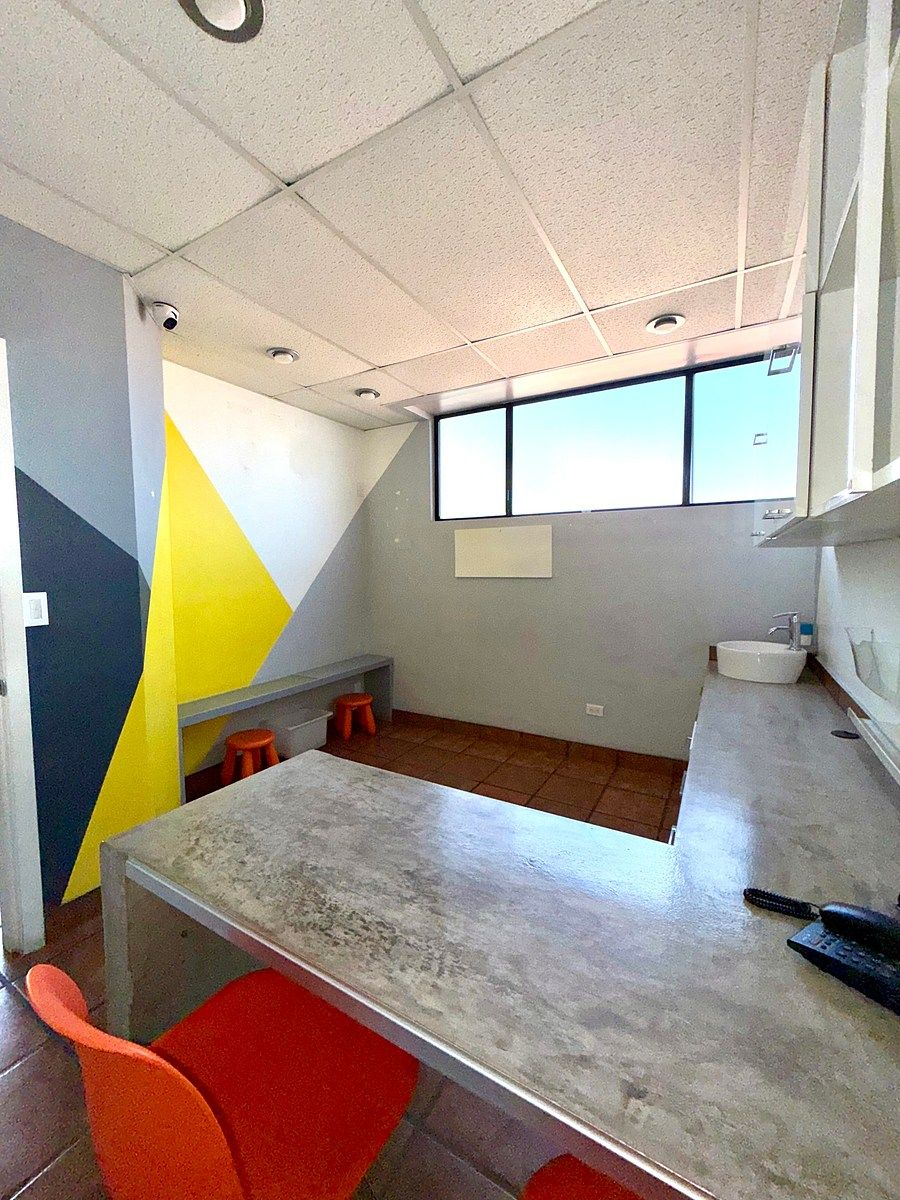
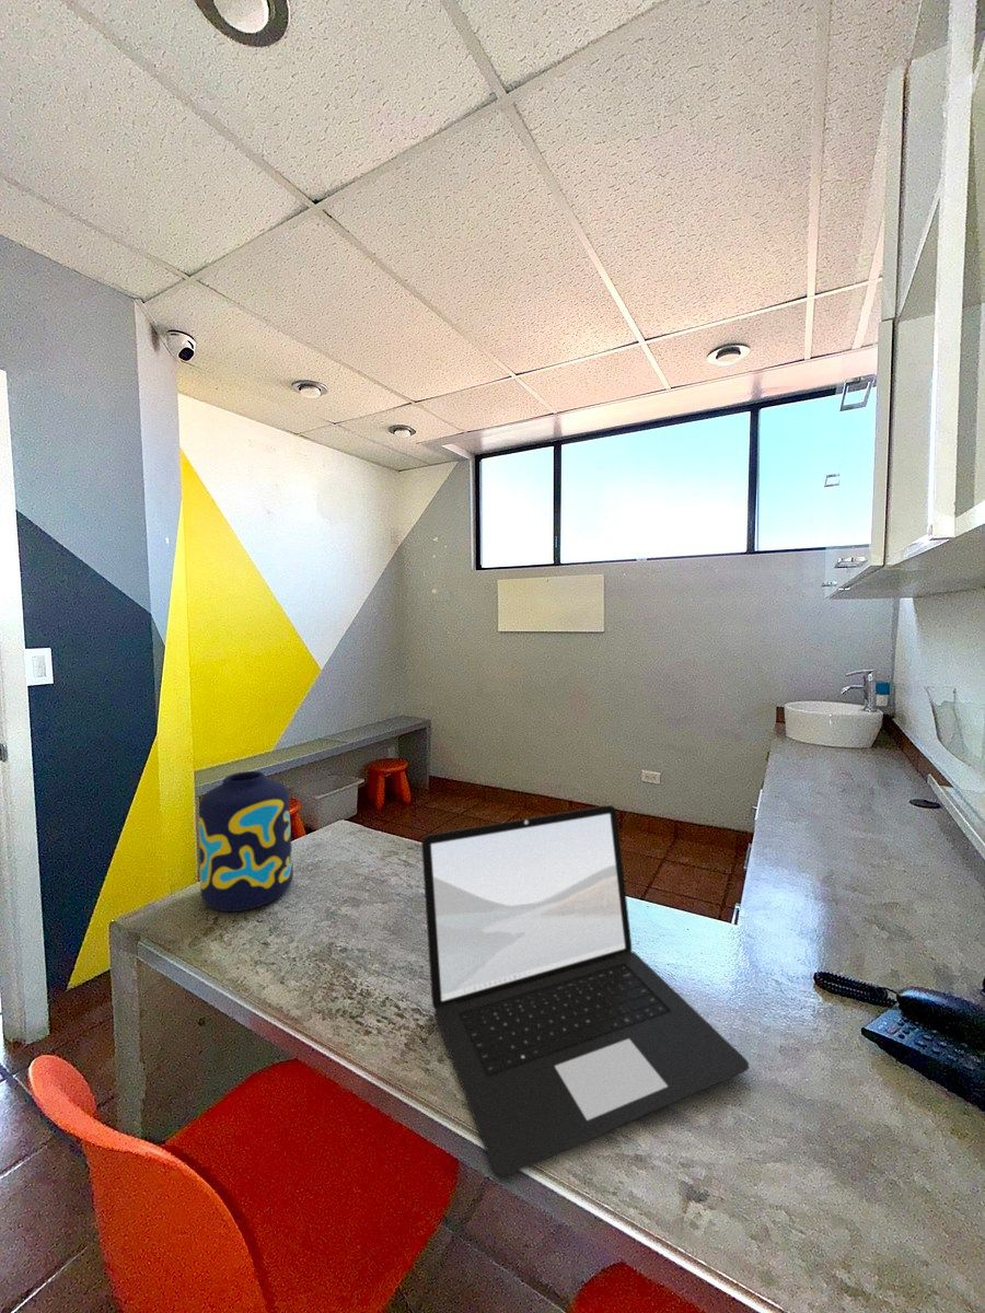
+ laptop [420,804,750,1177]
+ vase [198,770,294,913]
